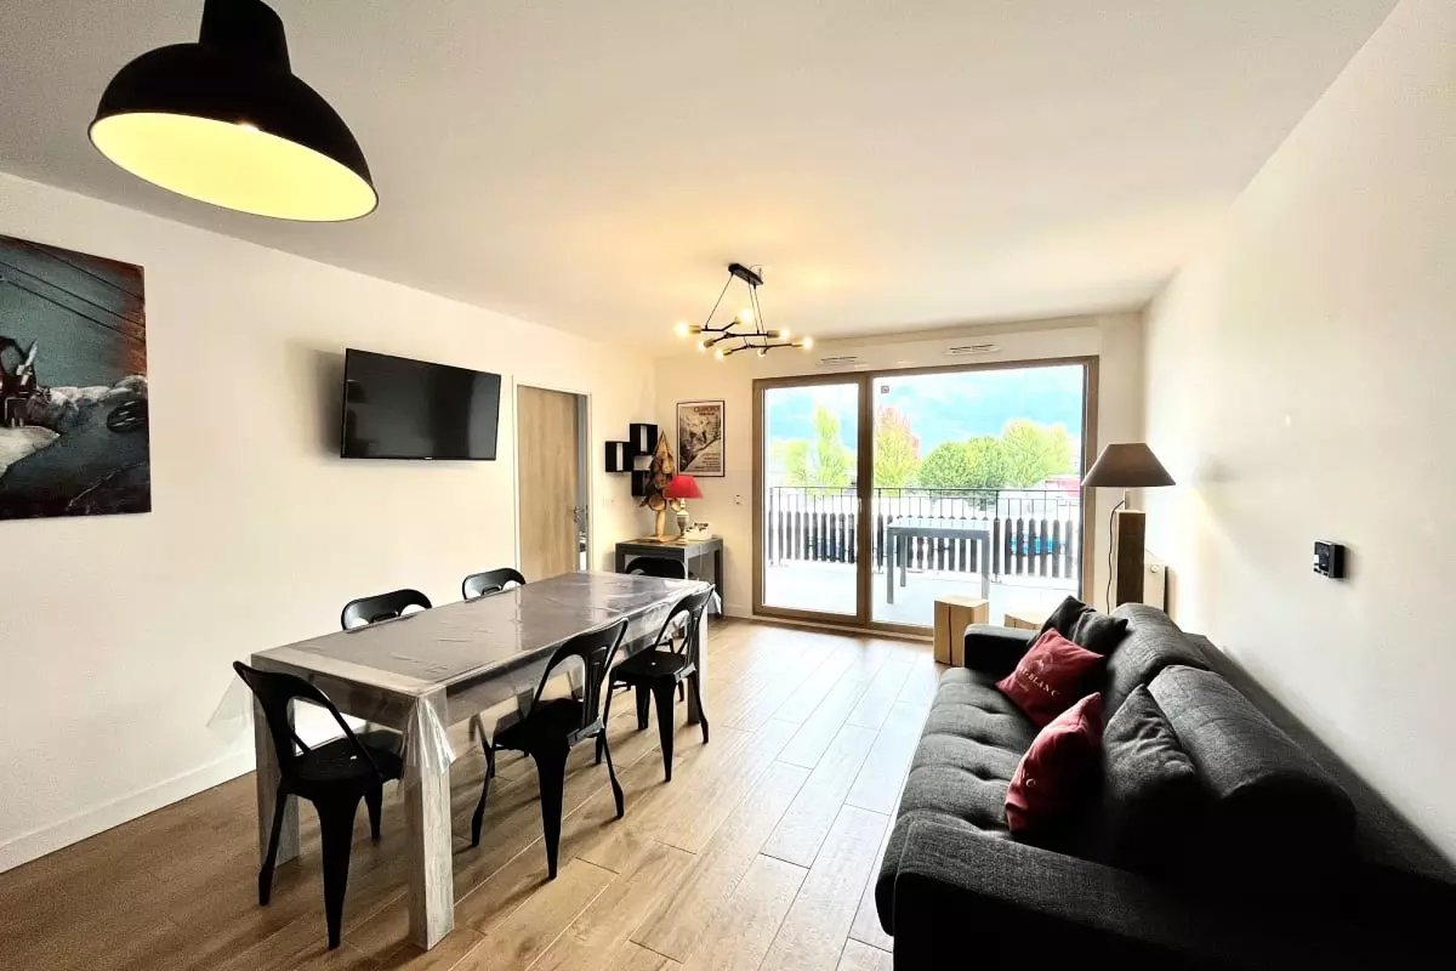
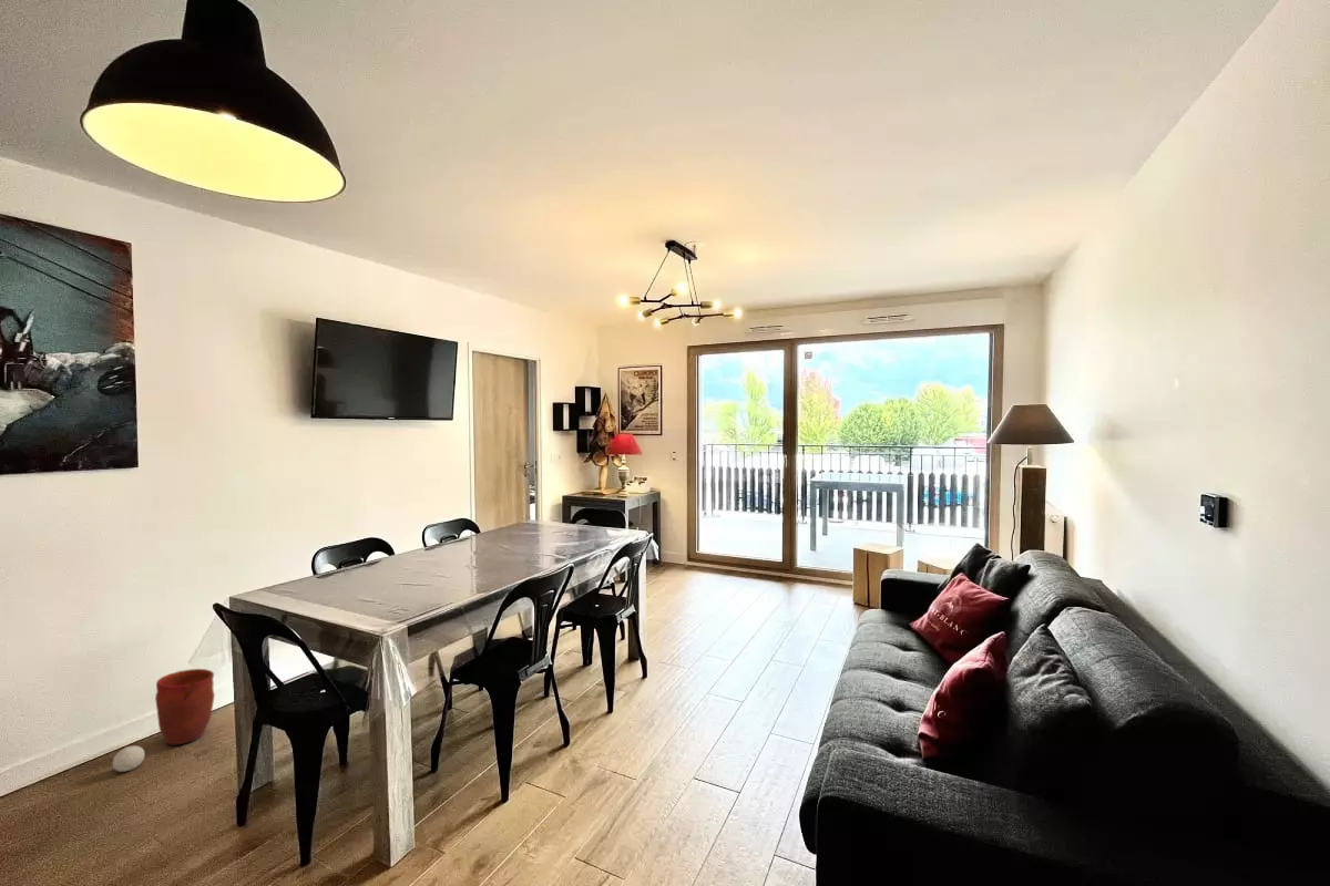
+ vase [154,668,216,745]
+ decorative ball [111,744,145,773]
